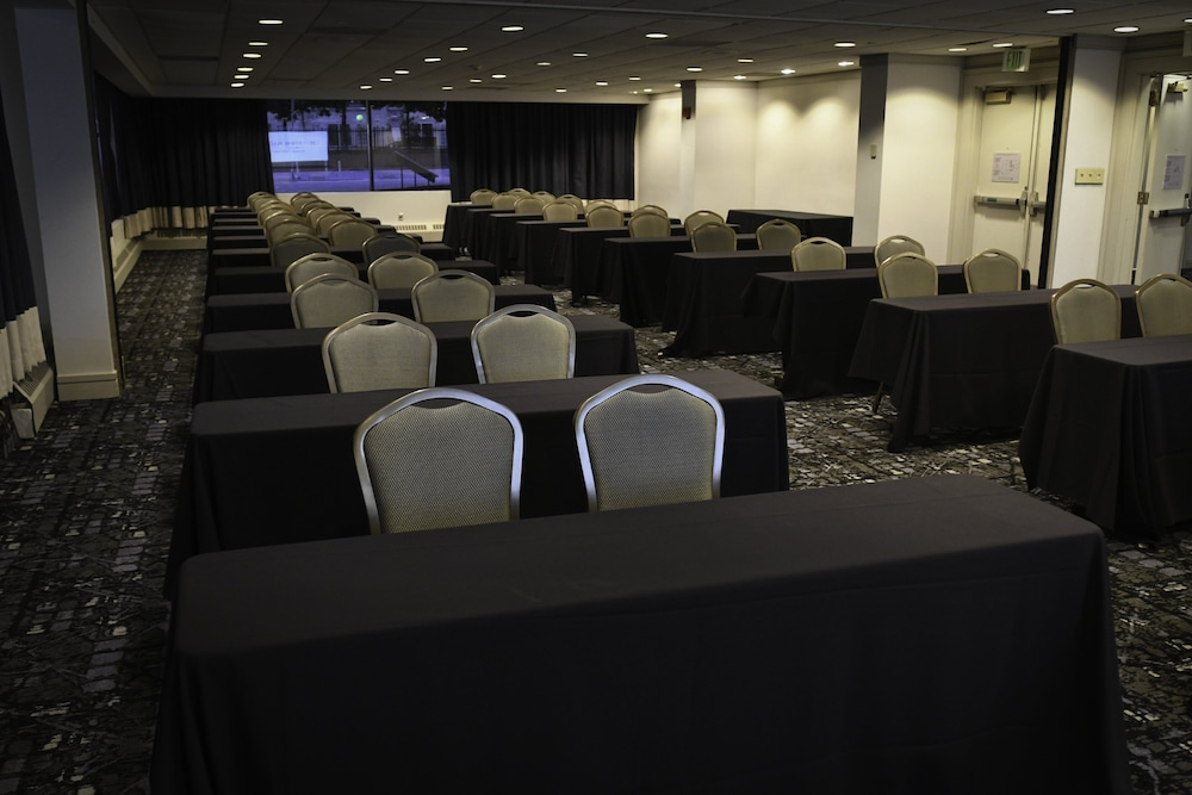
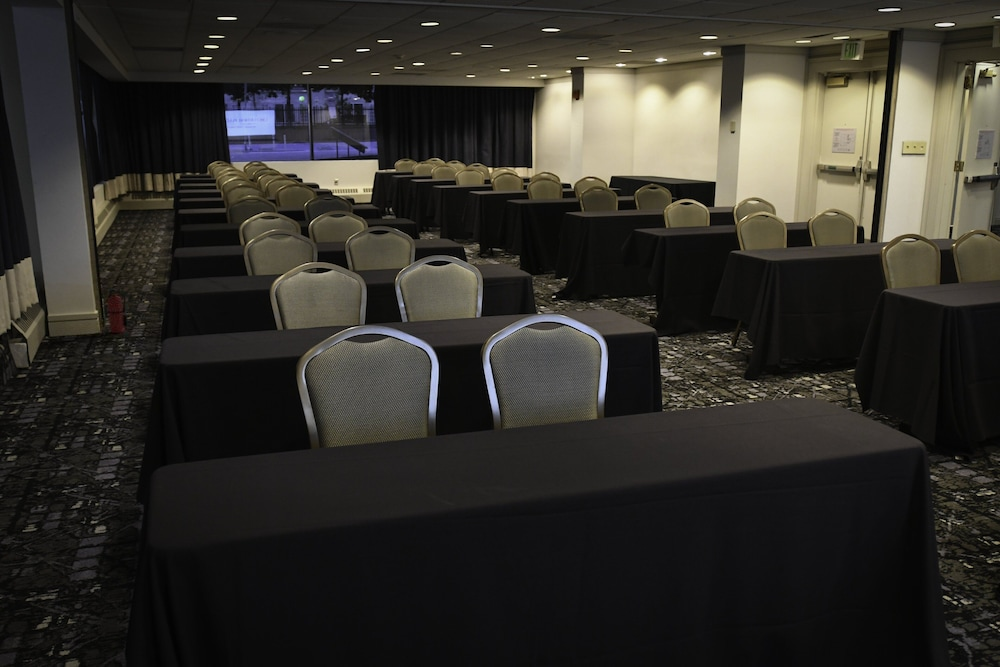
+ fire extinguisher [102,285,129,334]
